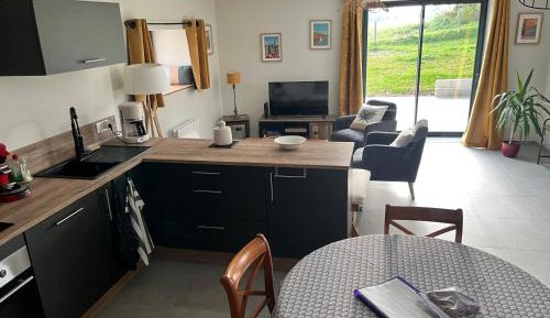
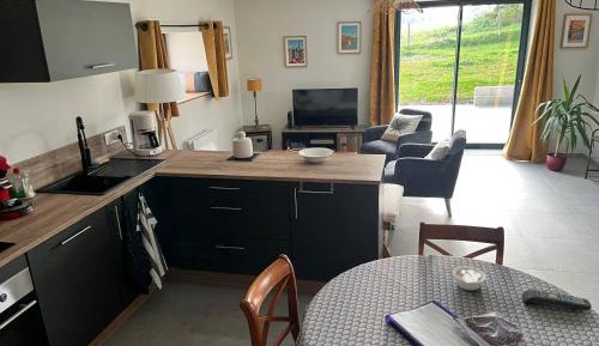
+ remote control [521,289,593,311]
+ legume [452,266,488,292]
